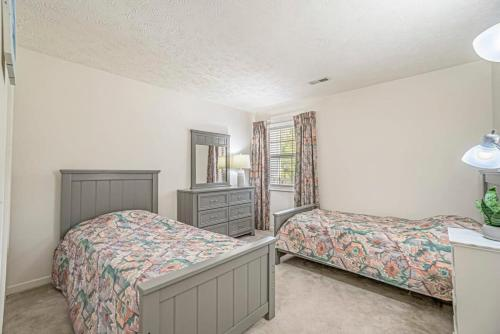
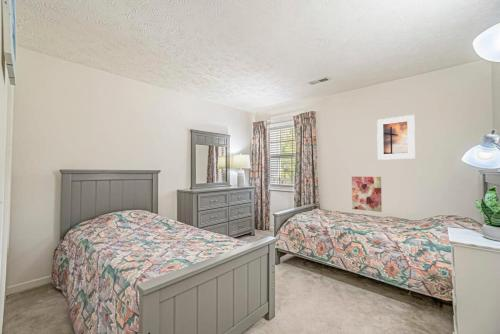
+ wall art [351,176,383,213]
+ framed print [376,114,416,161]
